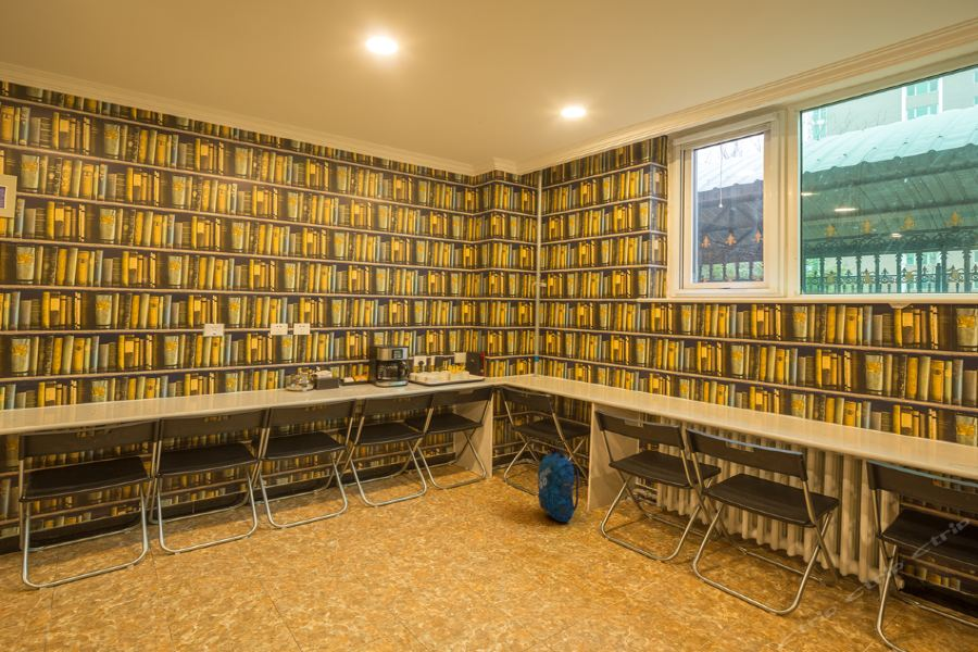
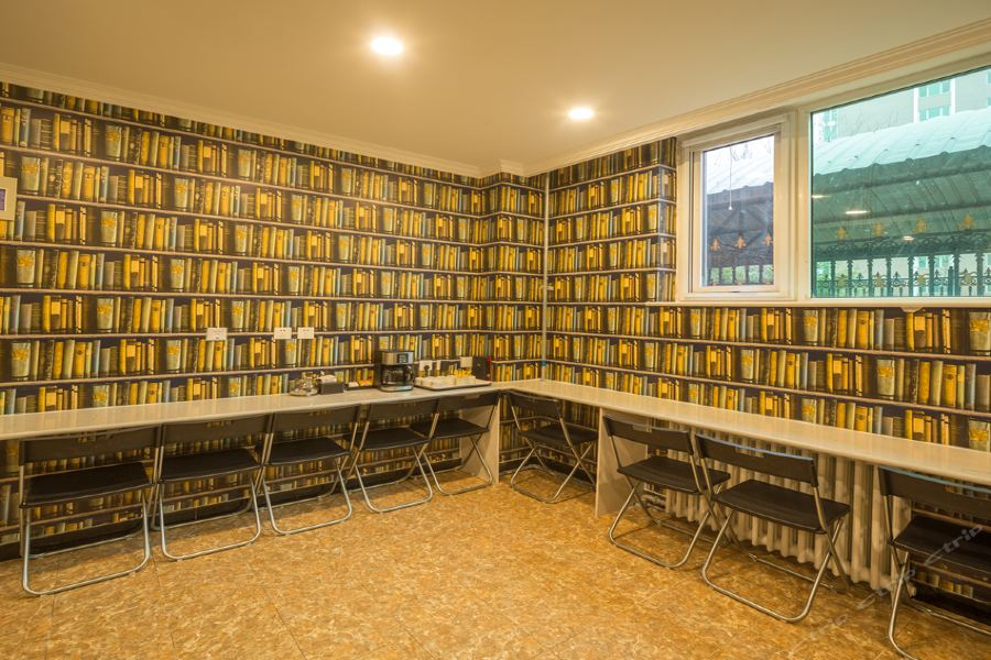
- backpack [537,447,580,523]
